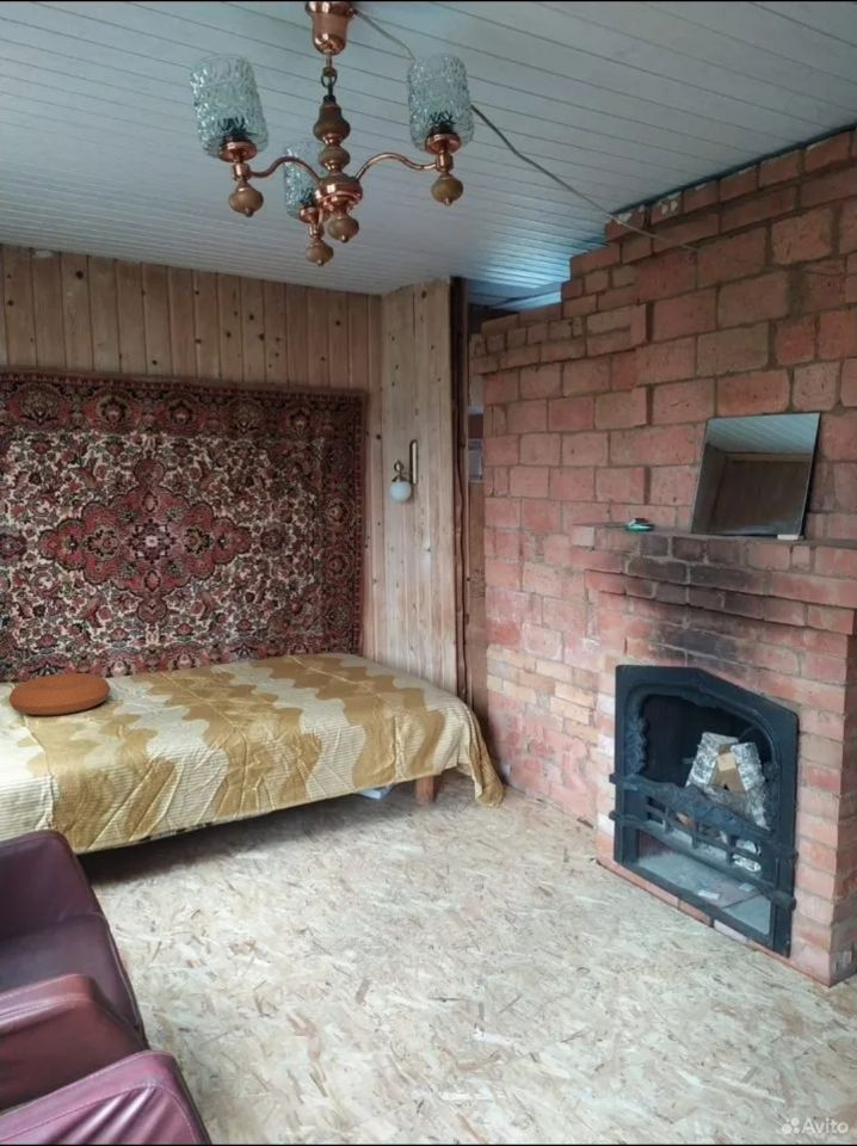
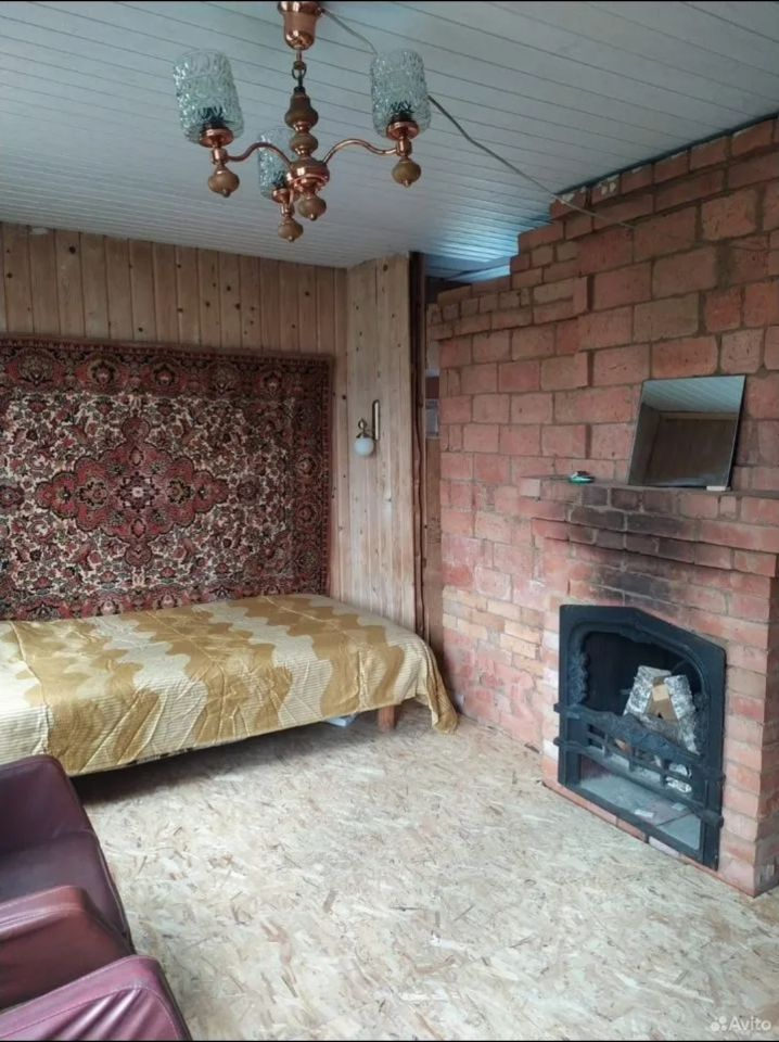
- cushion [7,672,112,716]
